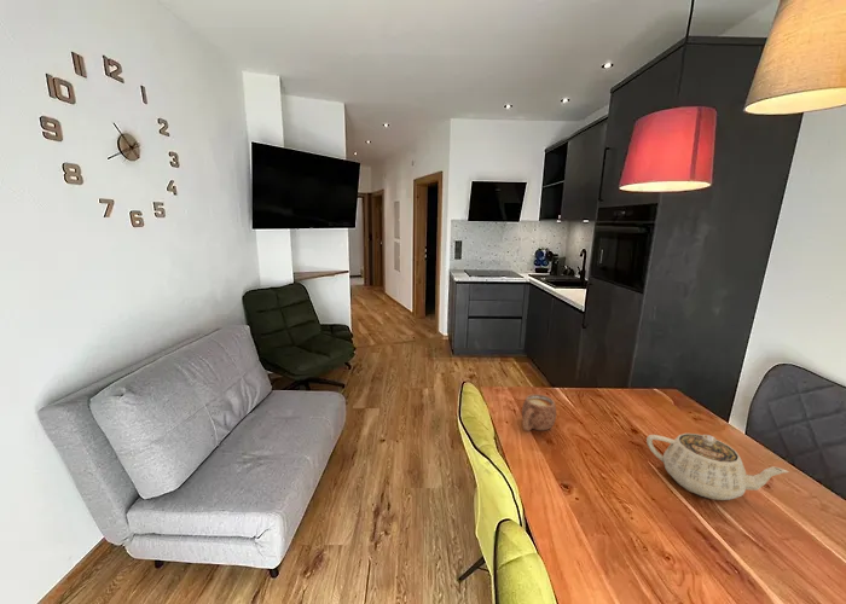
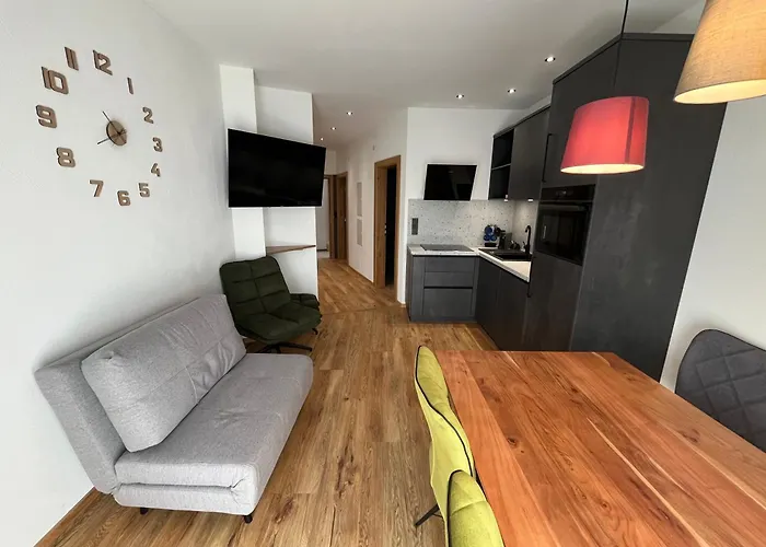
- mug [521,393,557,432]
- teapot [645,432,789,501]
